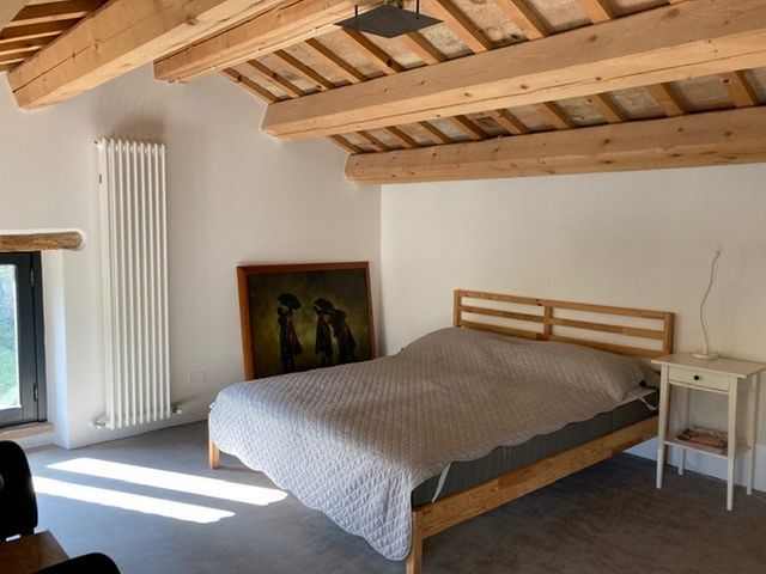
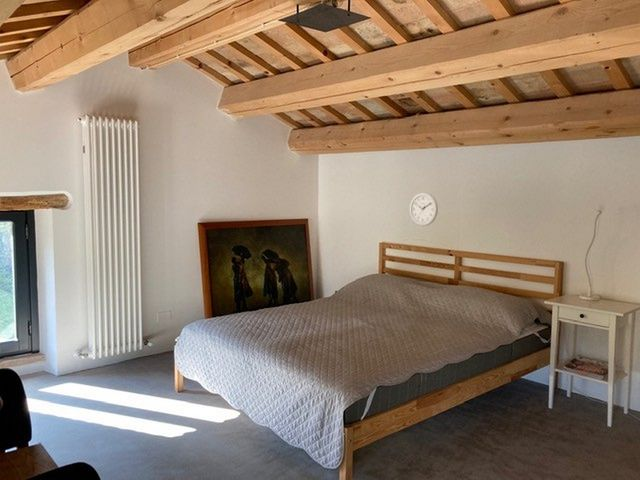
+ wall clock [409,191,439,227]
